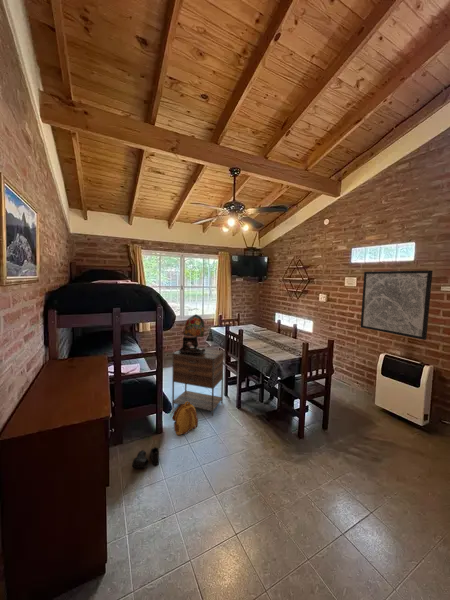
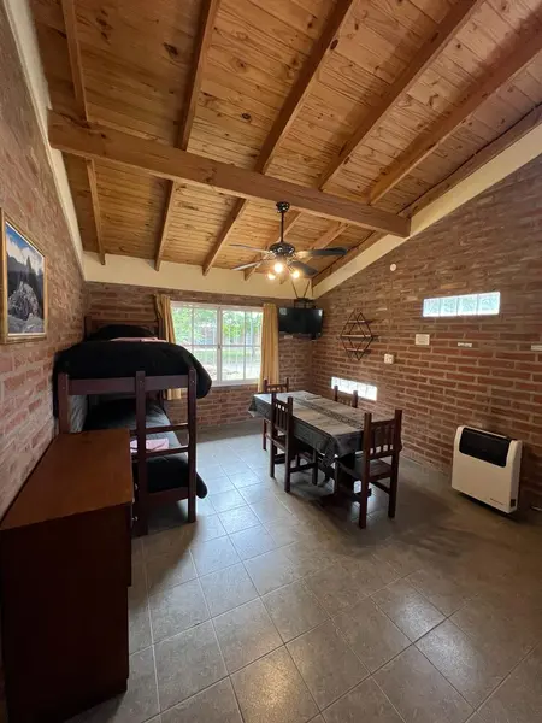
- wall art [360,269,434,341]
- table lamp [177,313,206,353]
- nightstand [171,346,225,417]
- backpack [171,401,199,436]
- boots [131,446,160,469]
